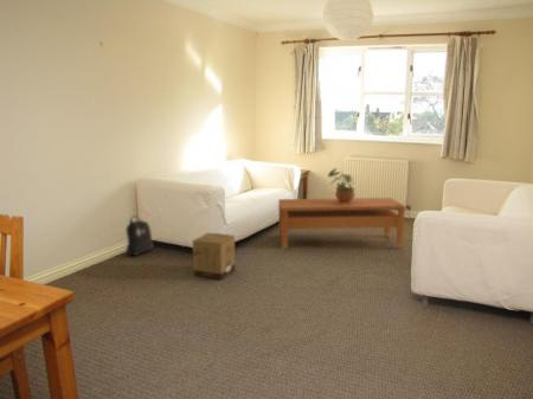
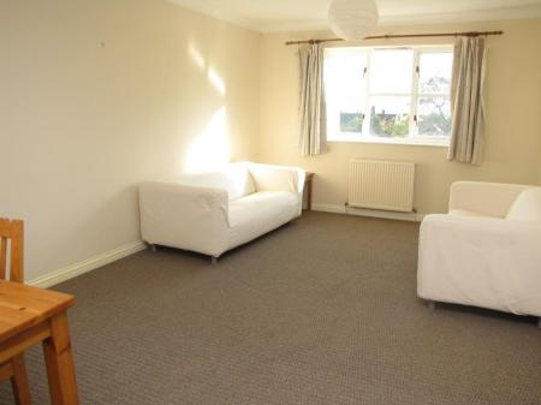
- potted plant [327,167,357,204]
- coffee table [277,197,406,250]
- cardboard box [192,232,237,281]
- backpack [124,214,154,257]
